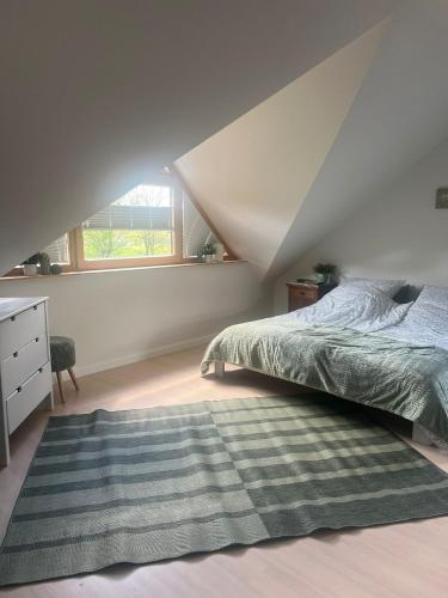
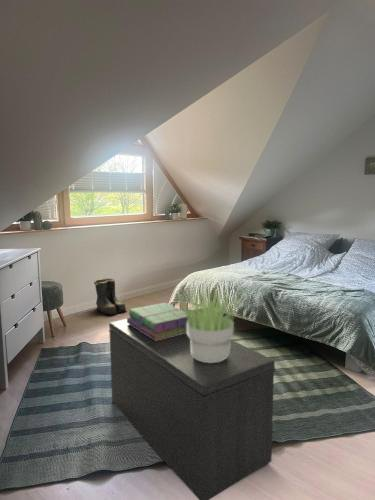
+ bench [108,318,276,500]
+ potted plant [173,282,250,363]
+ boots [93,277,129,316]
+ stack of books [126,302,192,341]
